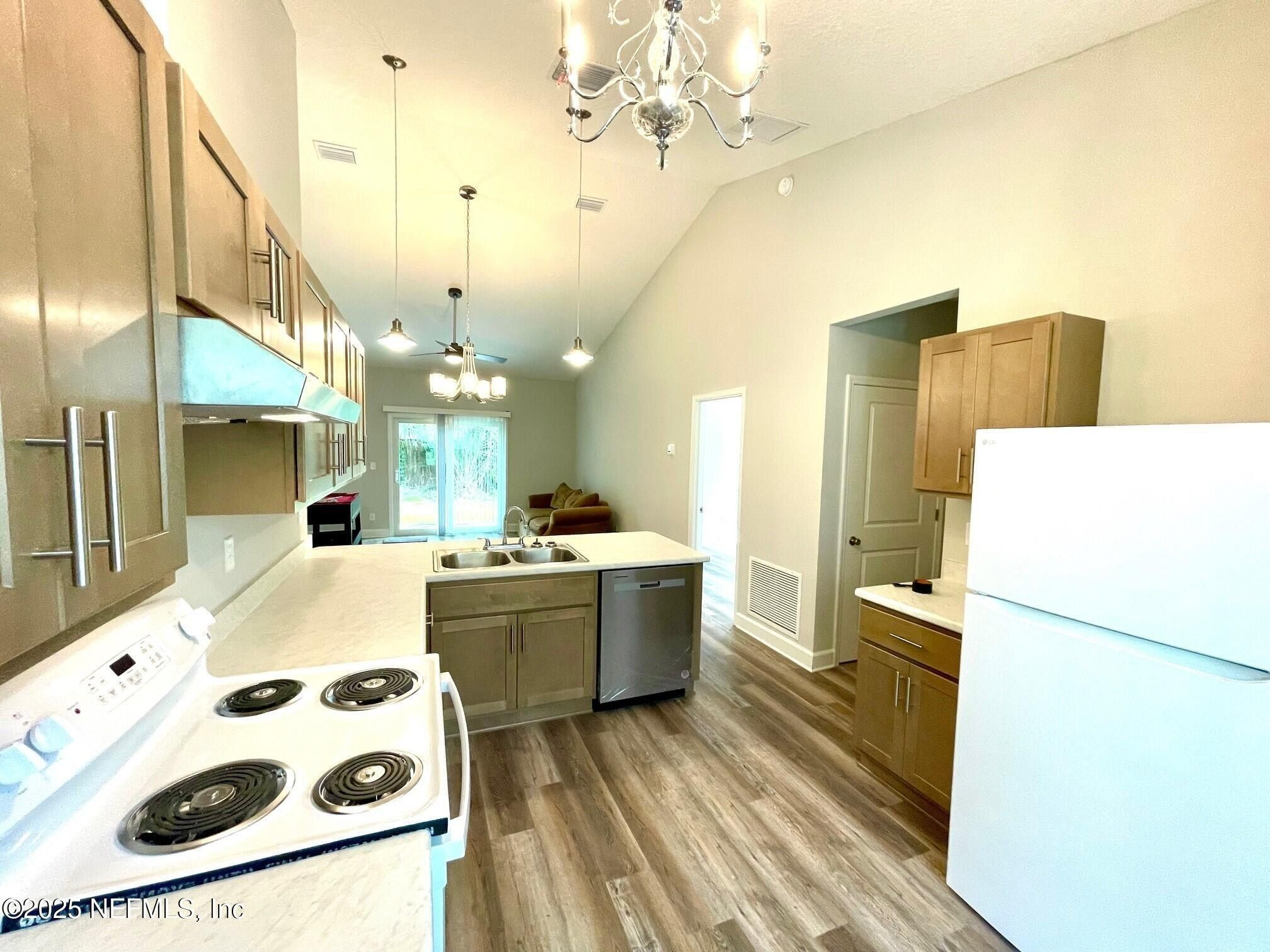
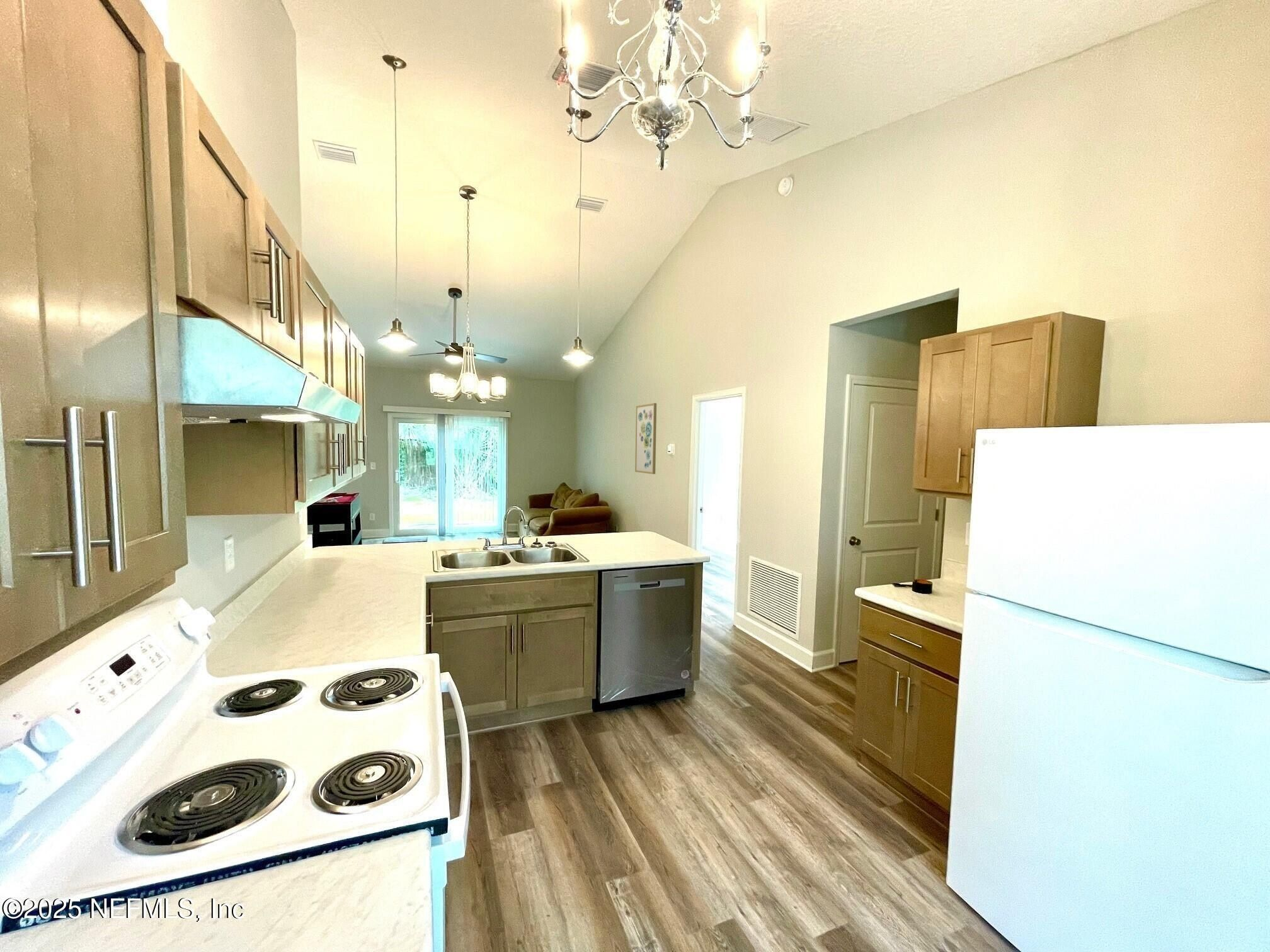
+ wall art [634,402,657,475]
